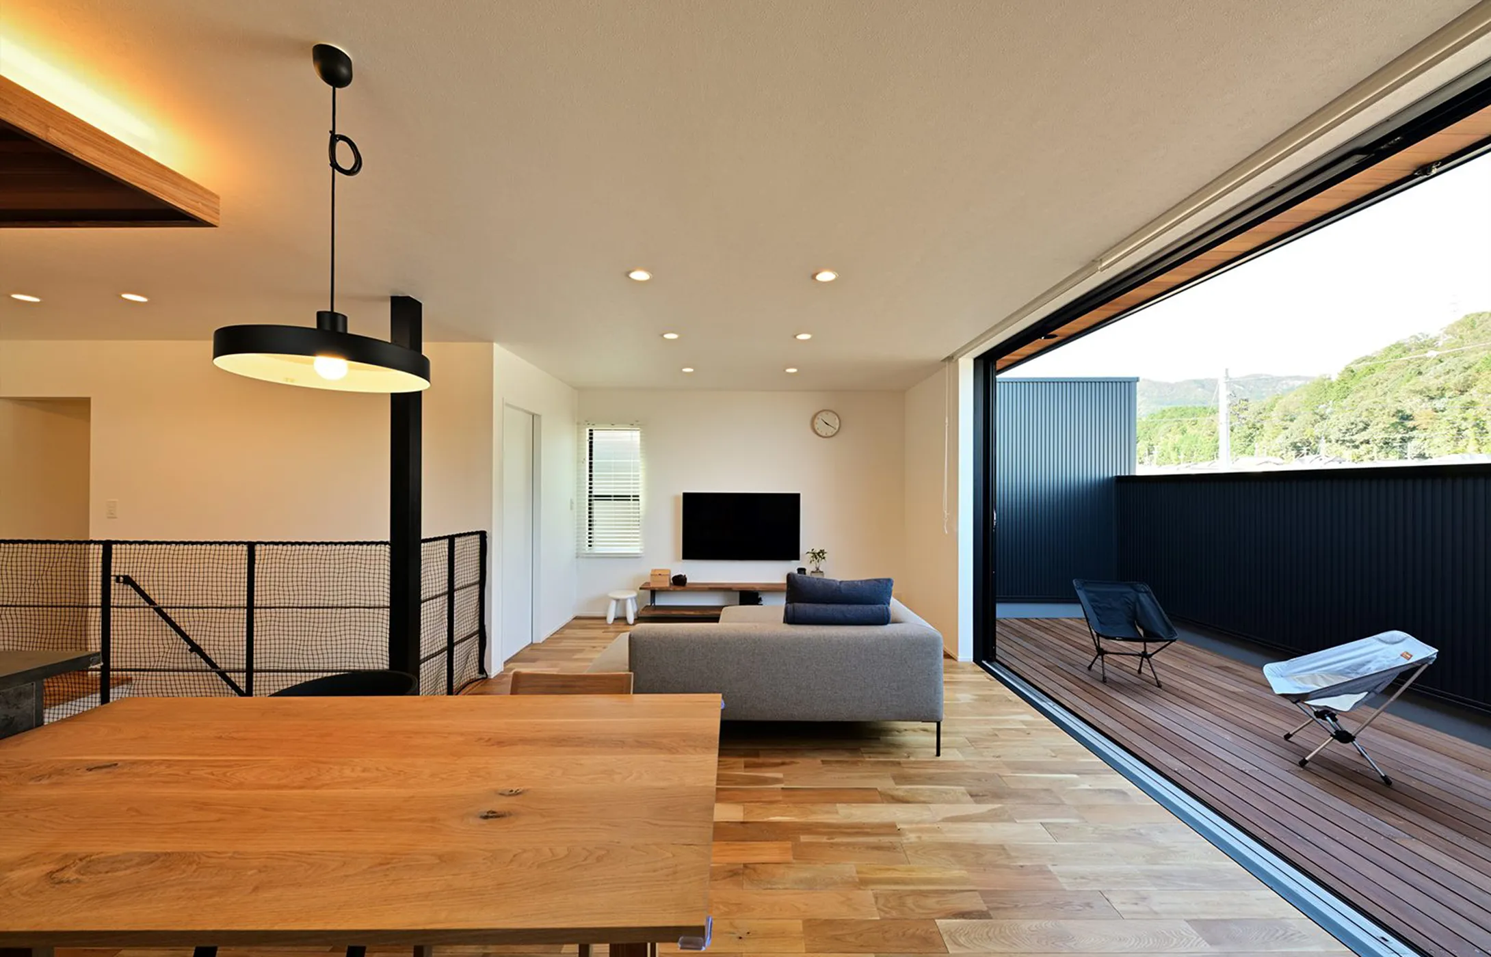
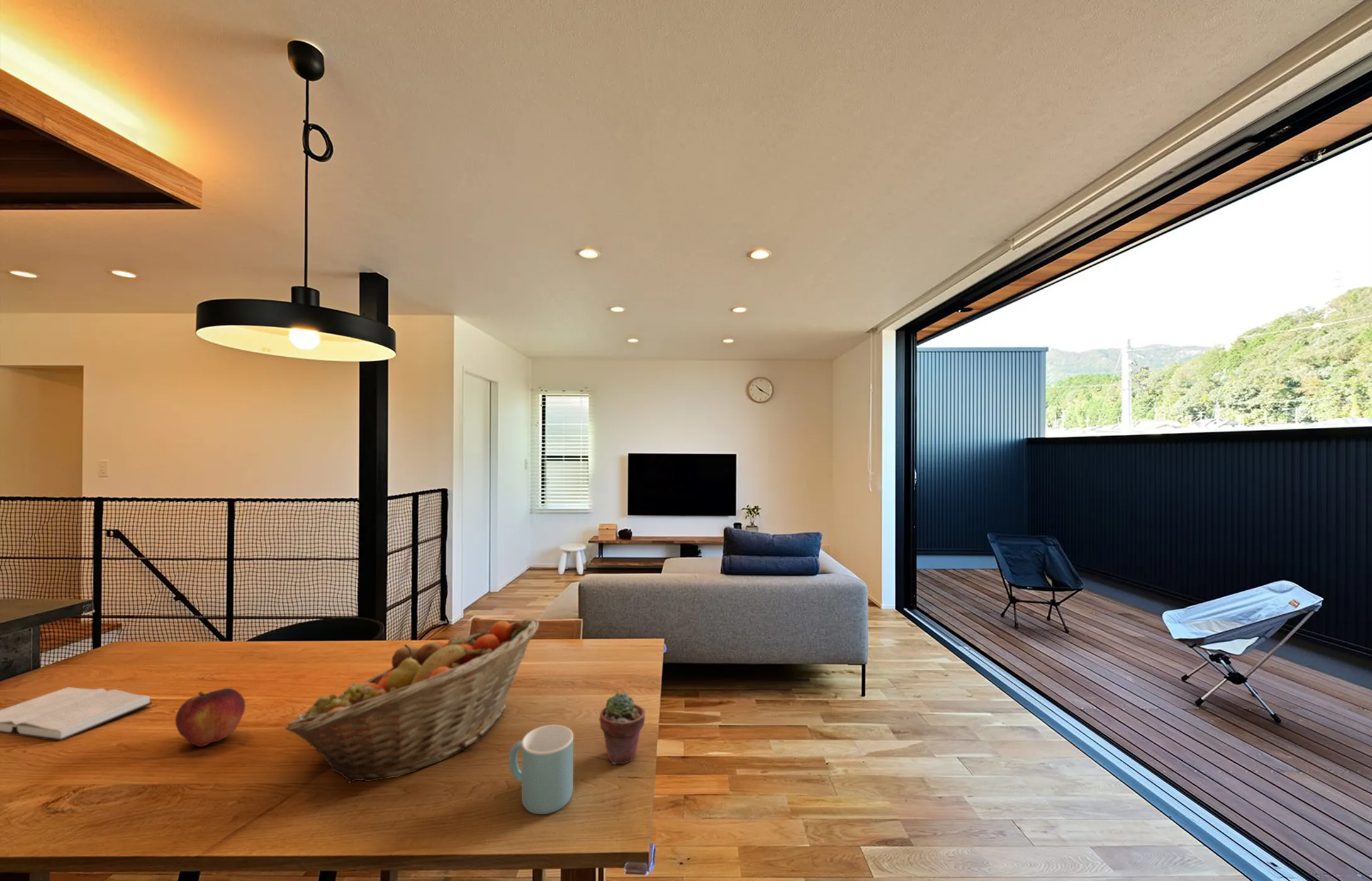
+ fruit basket [284,618,539,784]
+ hardback book [0,687,153,742]
+ potted succulent [599,692,646,765]
+ mug [509,724,574,815]
+ fruit [175,688,246,748]
